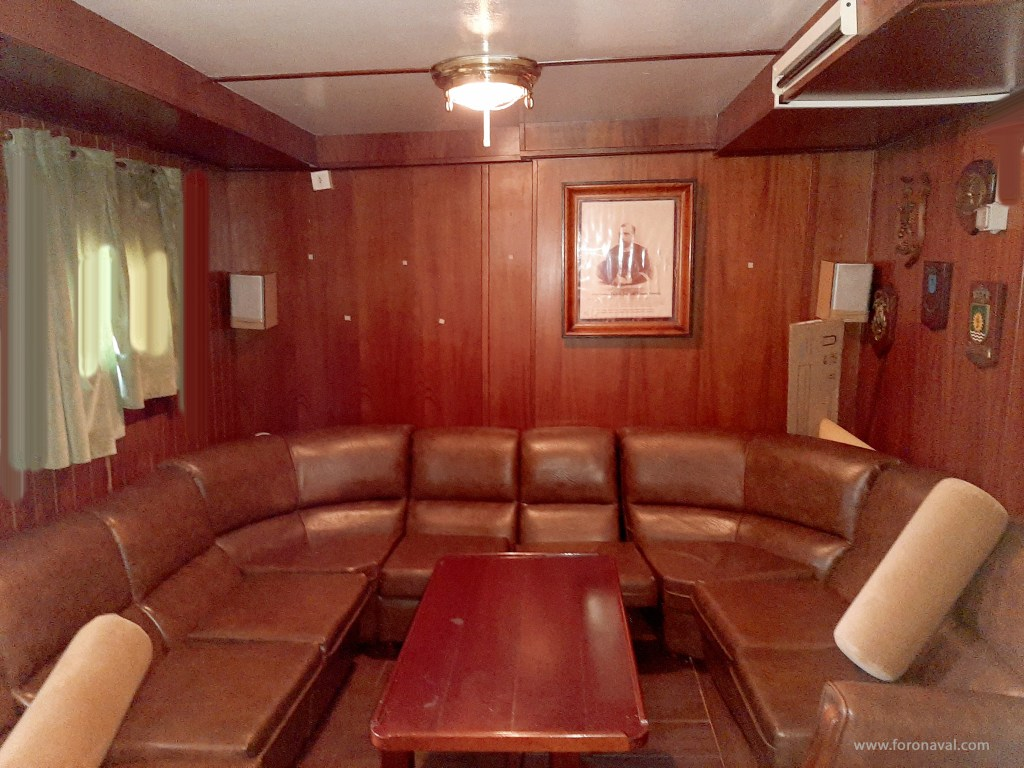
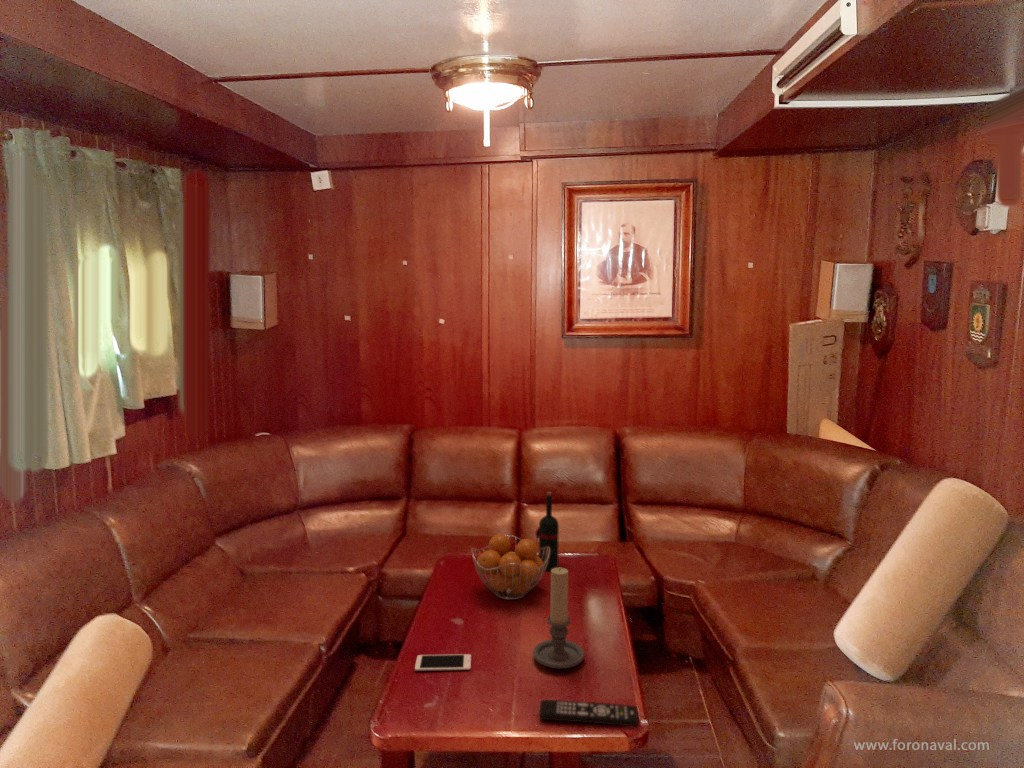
+ remote control [539,699,639,727]
+ fruit basket [470,533,550,601]
+ wine bottle [535,491,560,572]
+ cell phone [414,653,472,672]
+ candle holder [532,566,585,669]
